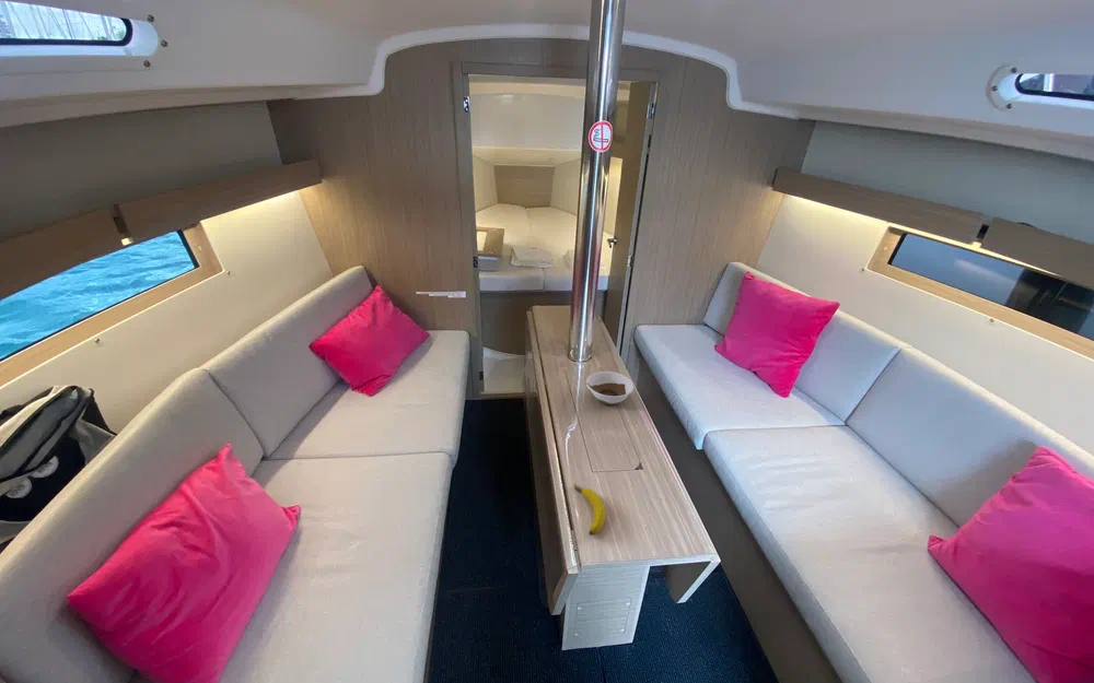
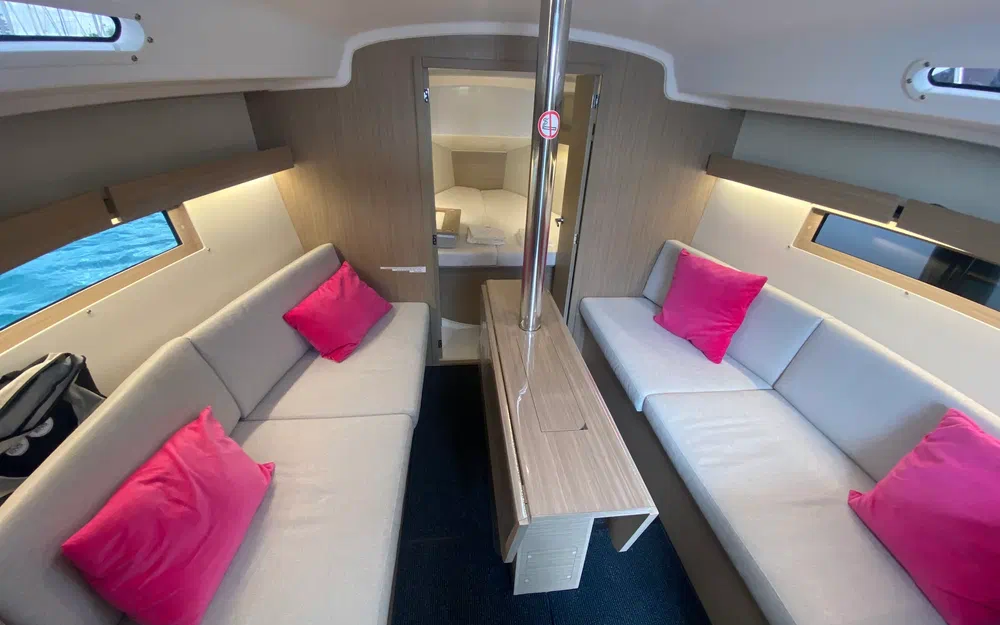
- bowl [585,370,635,407]
- banana [573,482,607,537]
